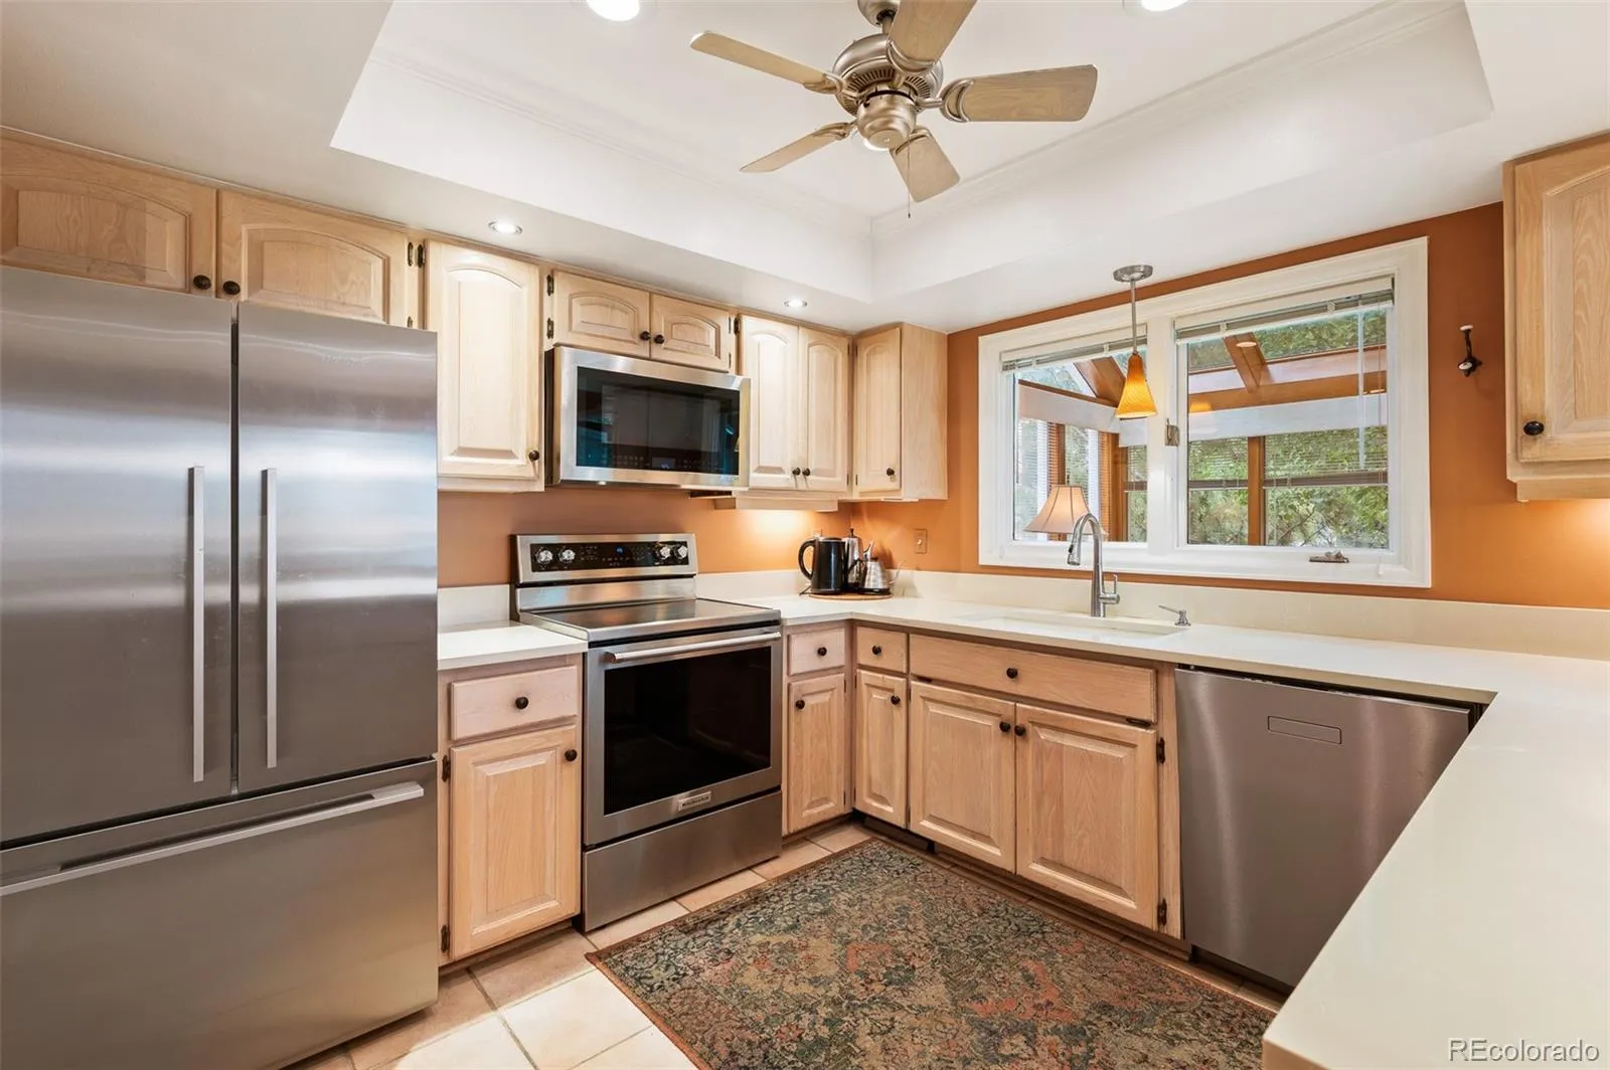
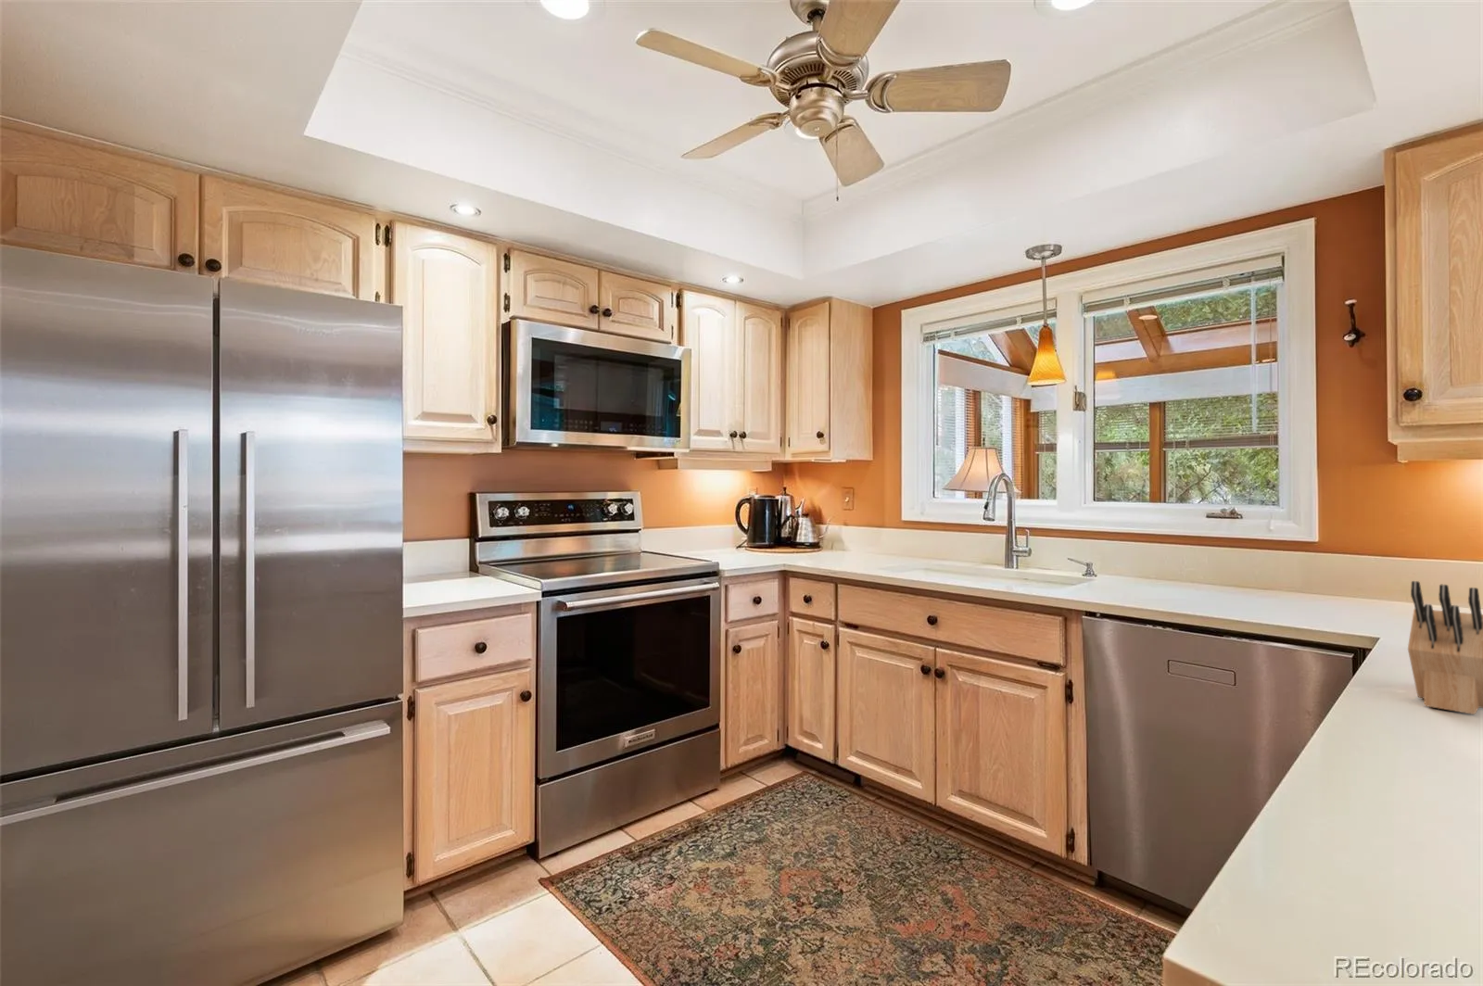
+ knife block [1407,580,1483,715]
